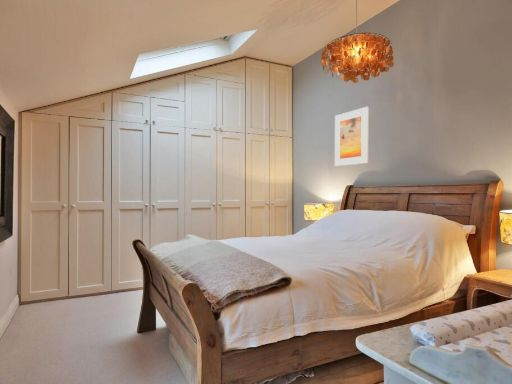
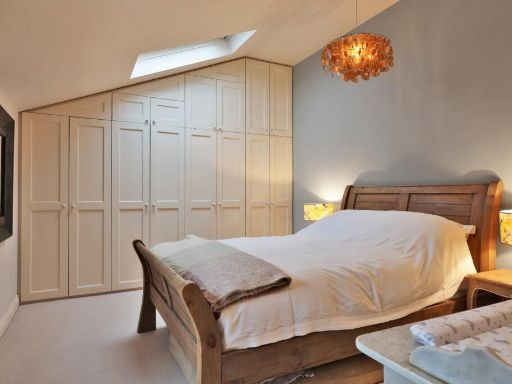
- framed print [334,106,369,167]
